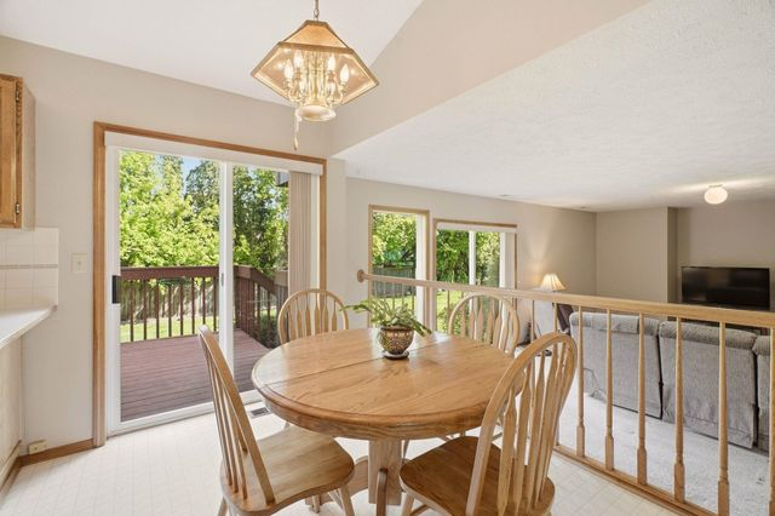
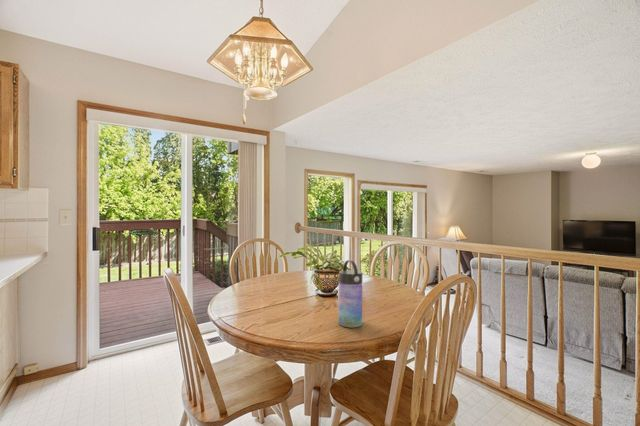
+ water bottle [338,259,363,328]
